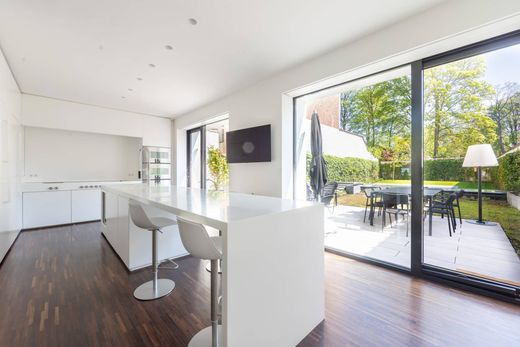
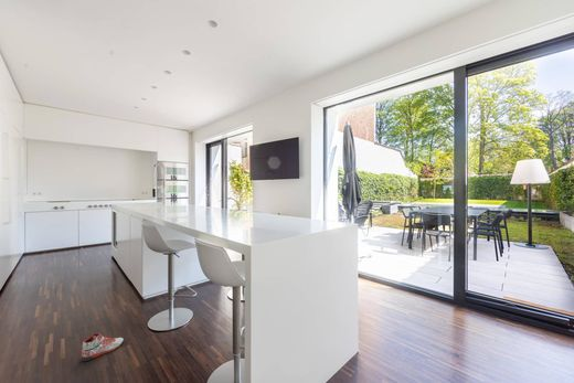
+ sneaker [81,332,125,362]
